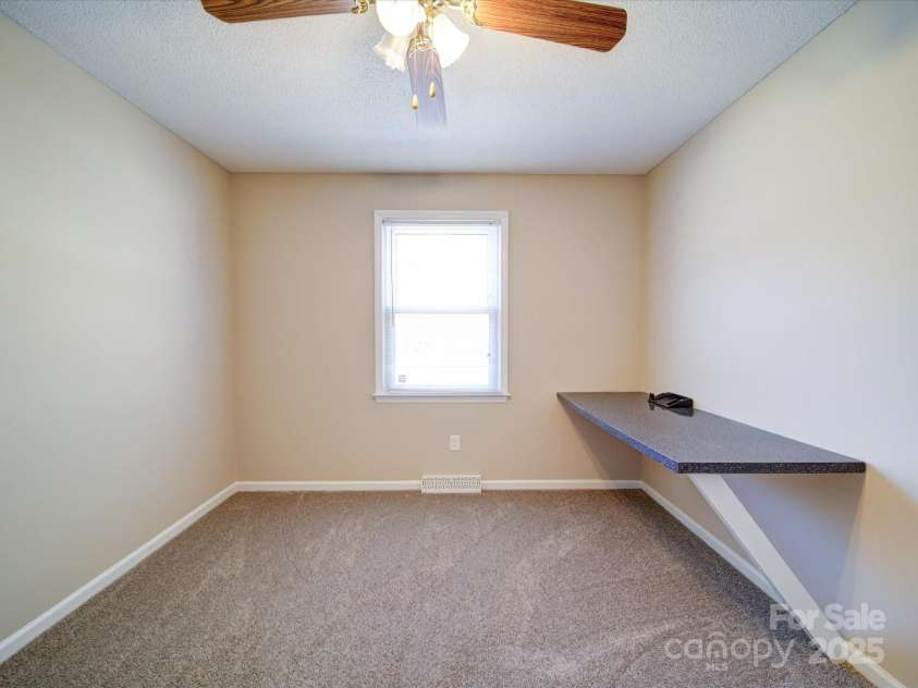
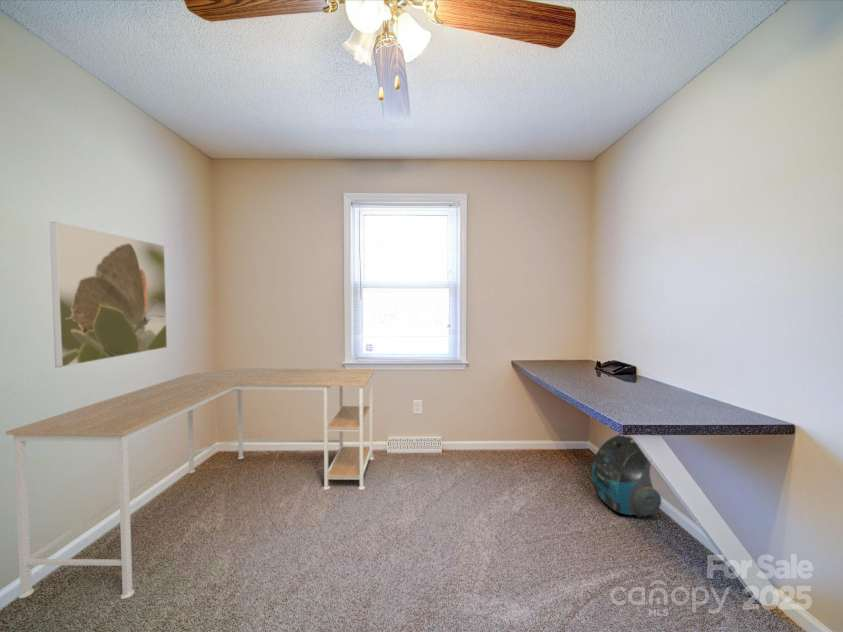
+ desk [5,367,376,600]
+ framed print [48,221,168,368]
+ vacuum cleaner [591,434,662,519]
